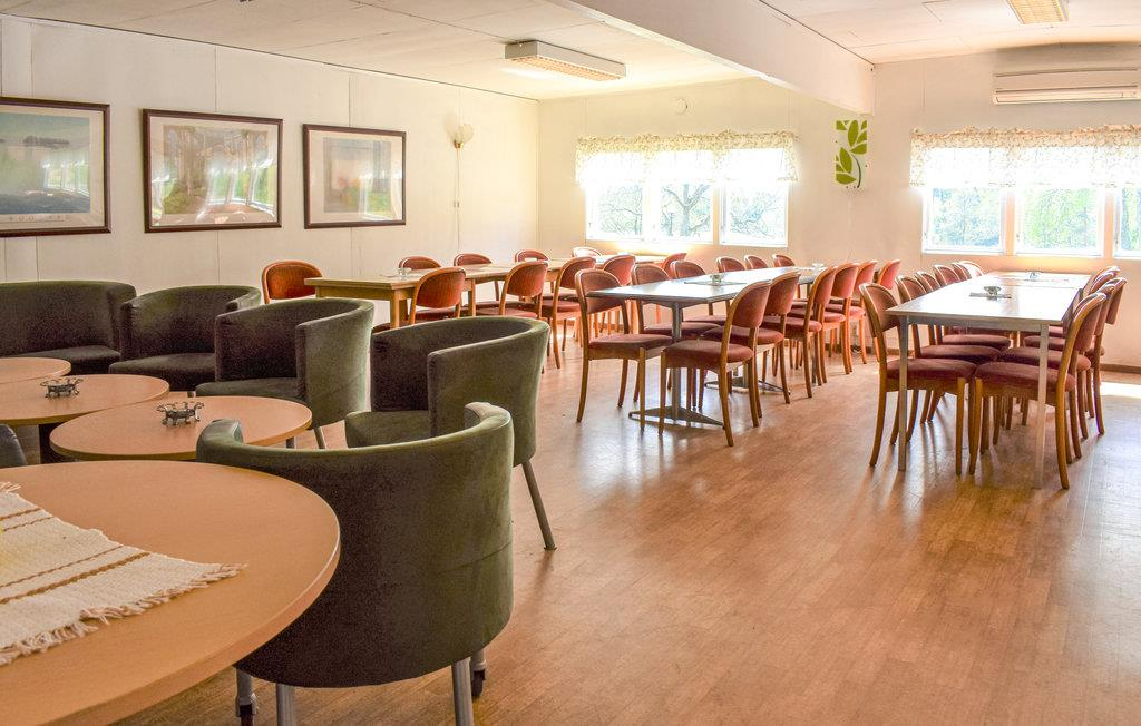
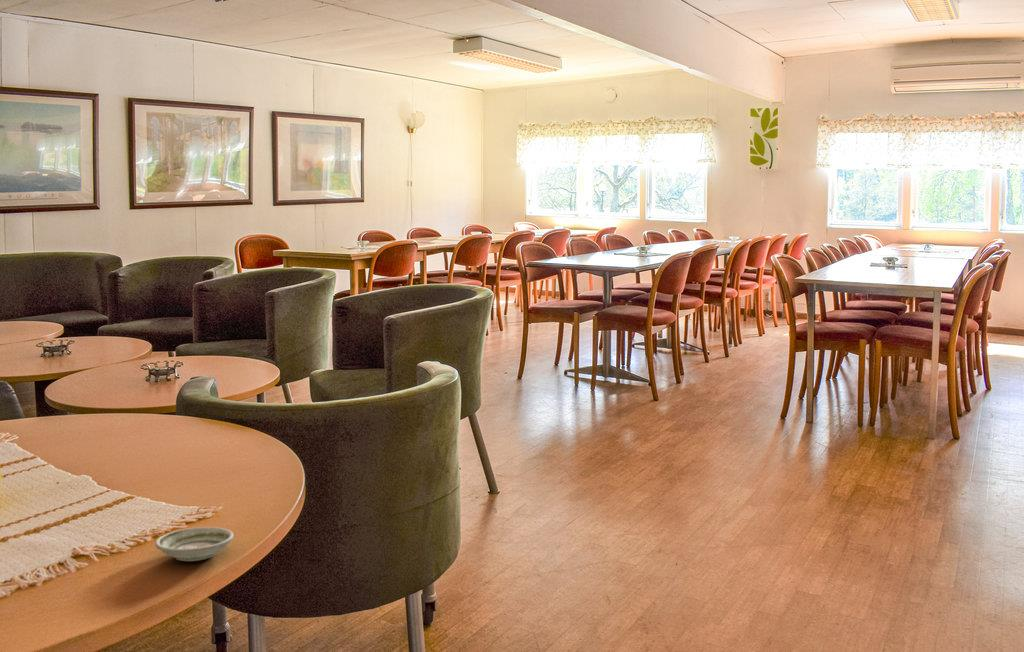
+ saucer [154,526,235,562]
